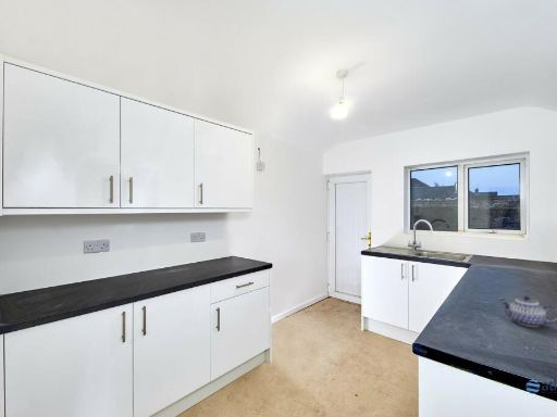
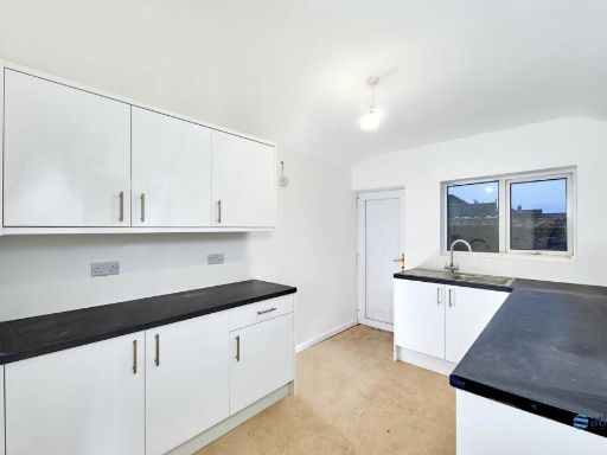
- teapot [497,295,557,328]
